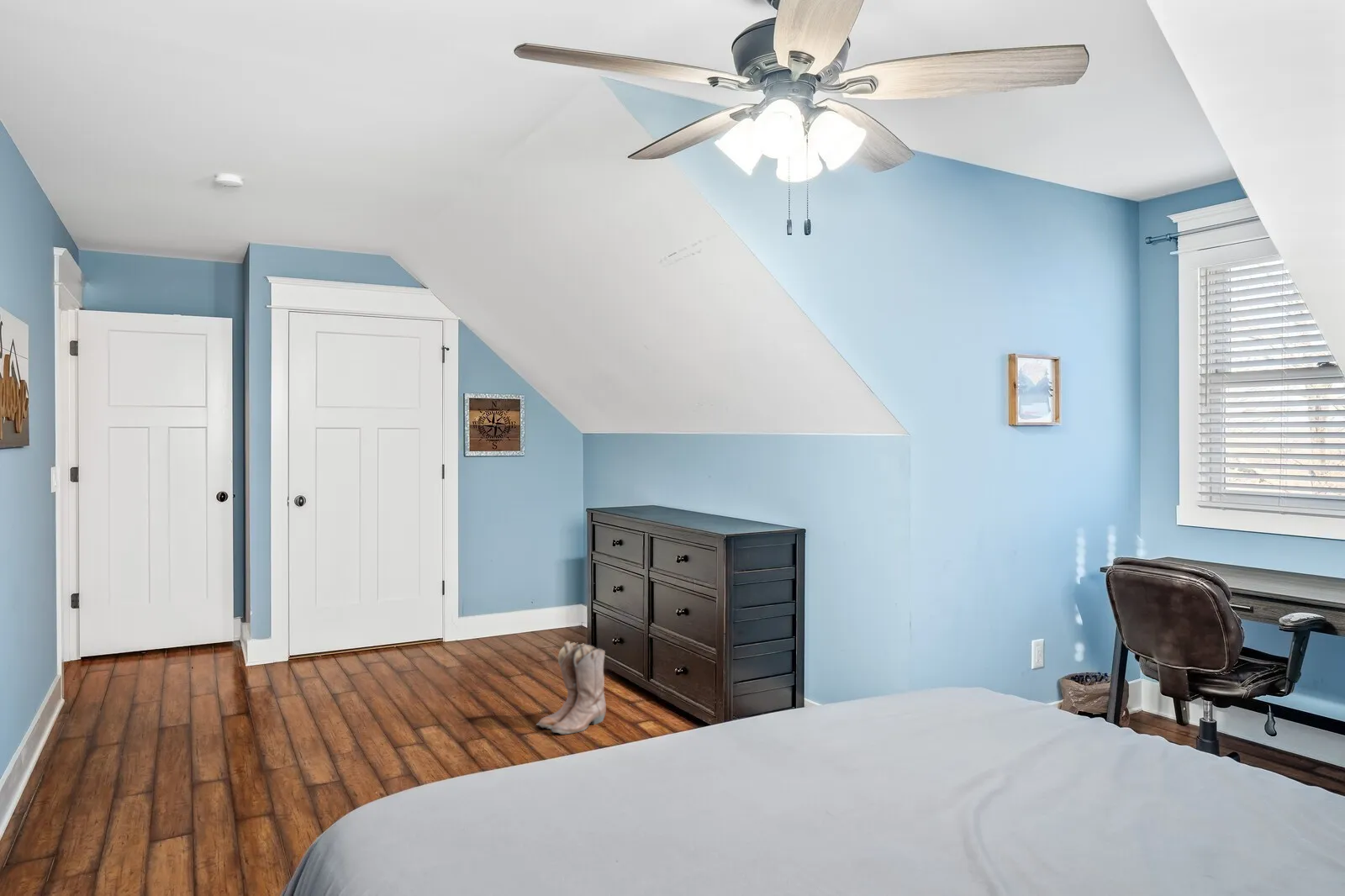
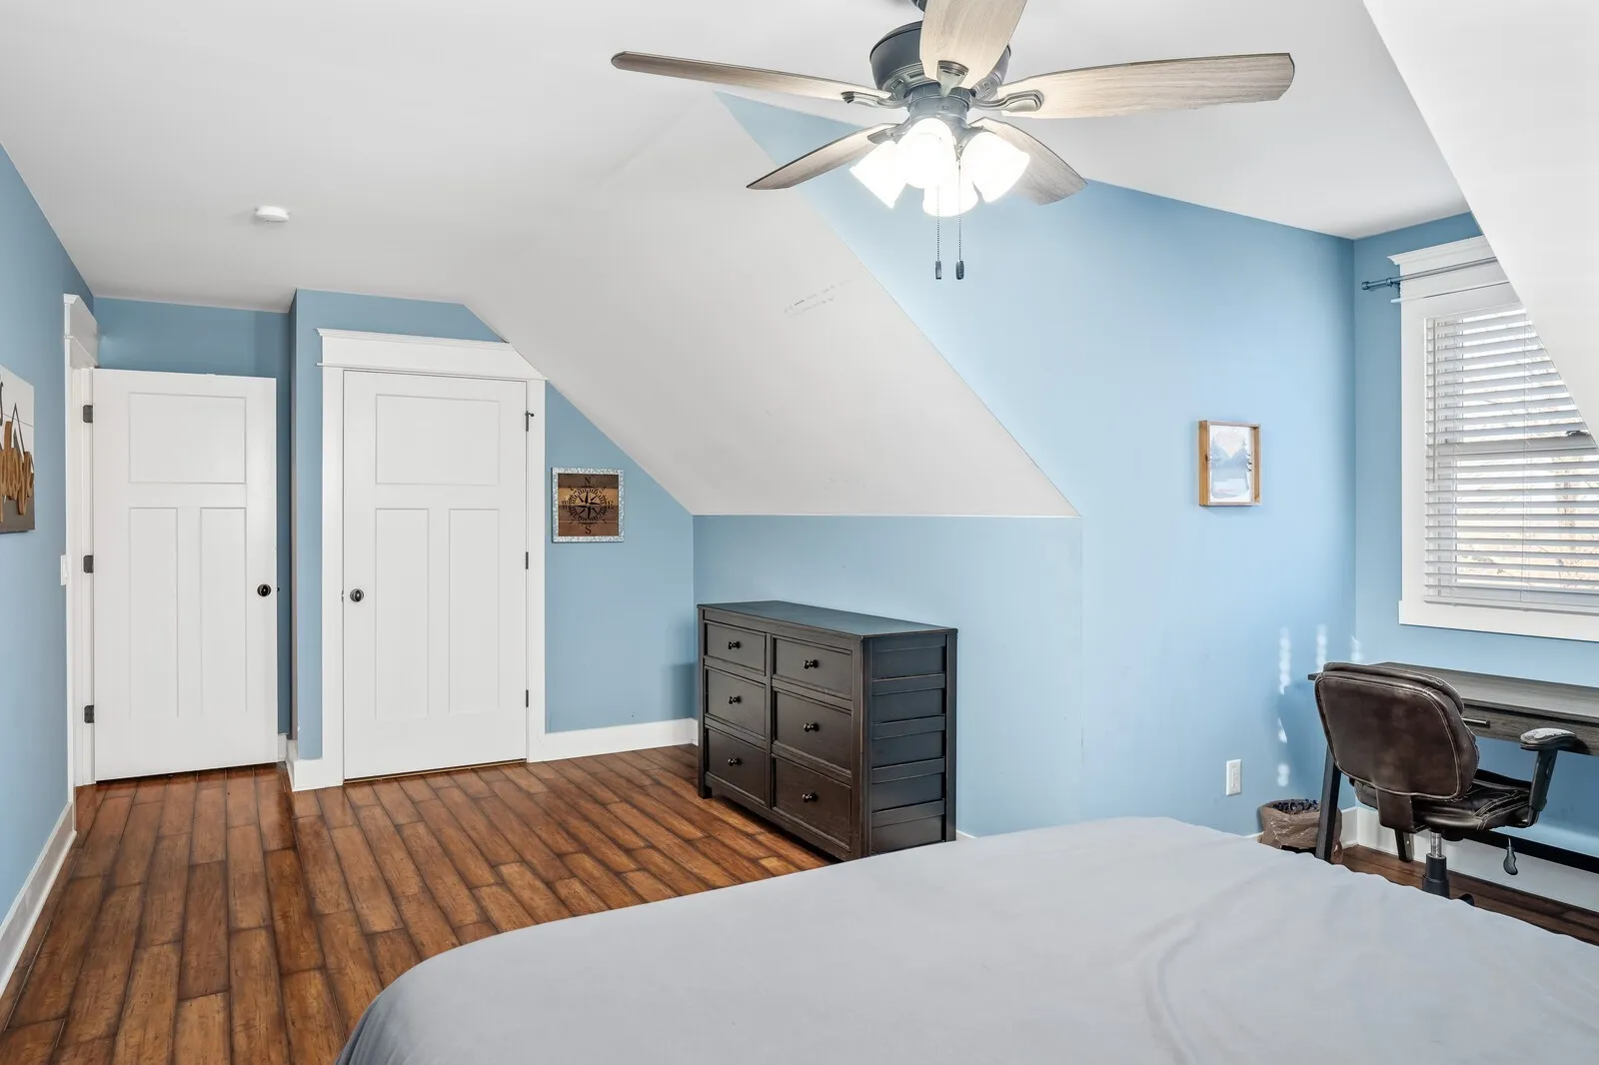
- boots [535,640,607,735]
